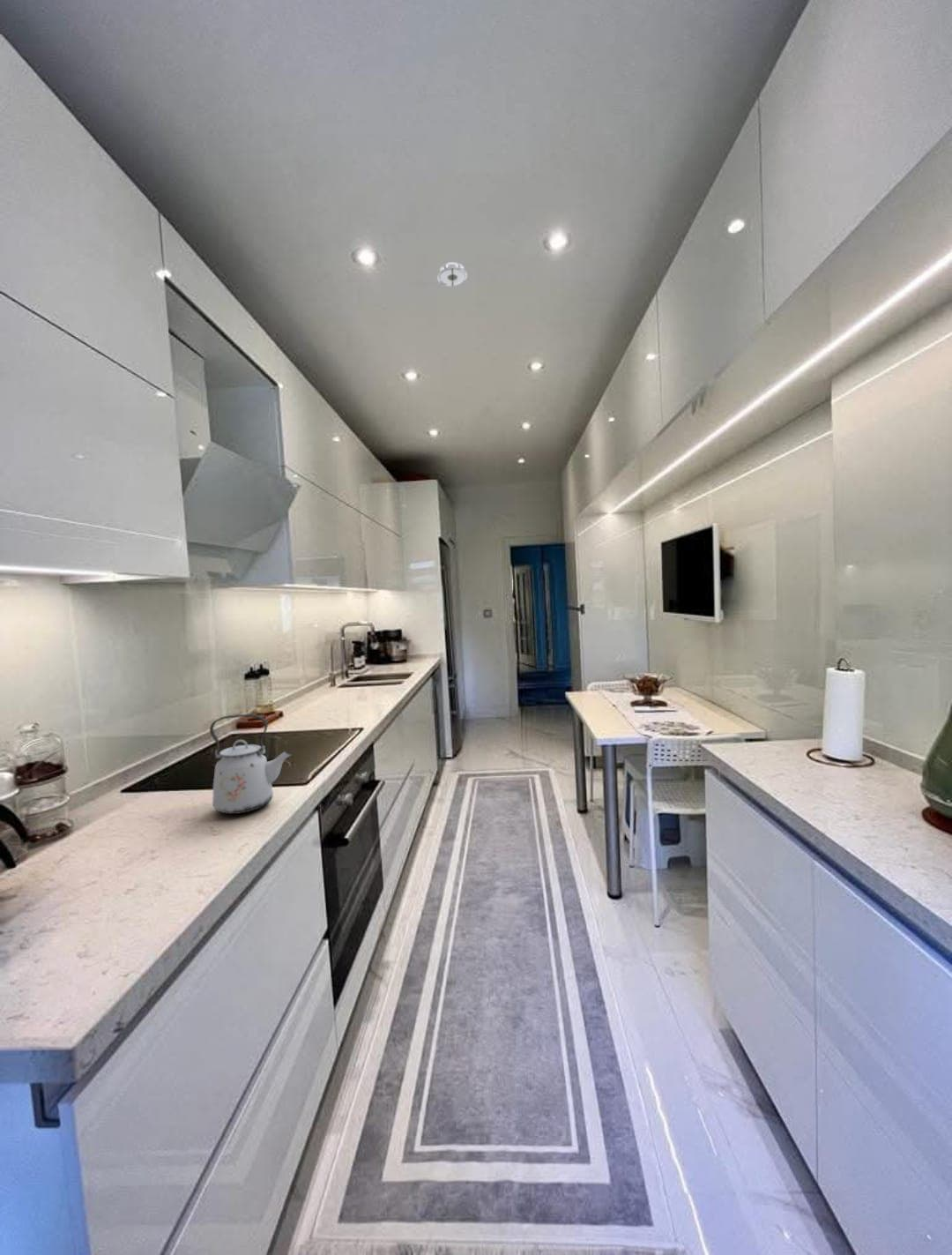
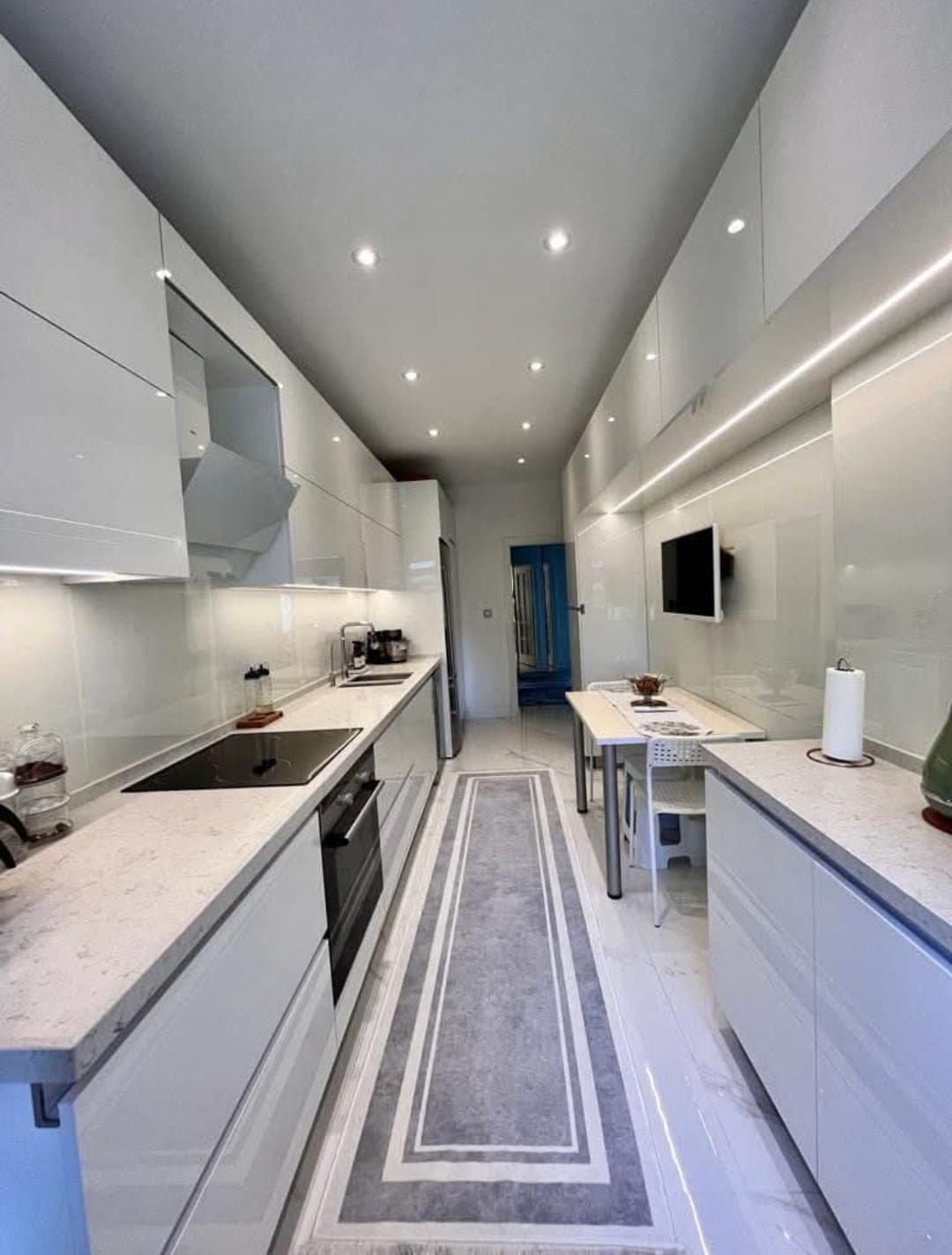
- smoke detector [436,261,468,288]
- kettle [209,713,293,815]
